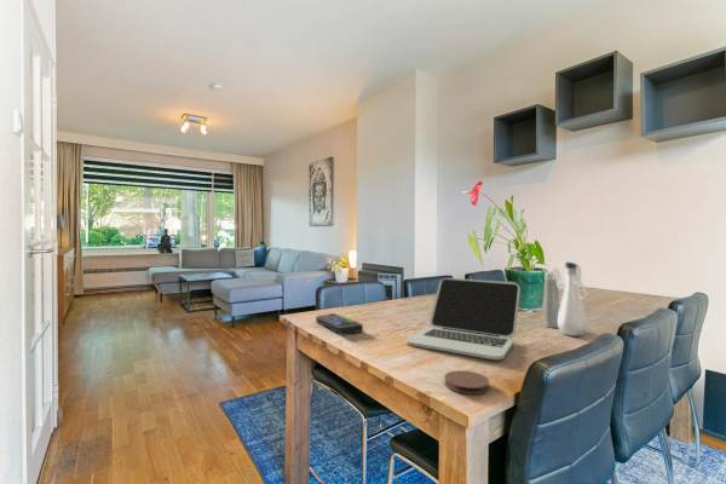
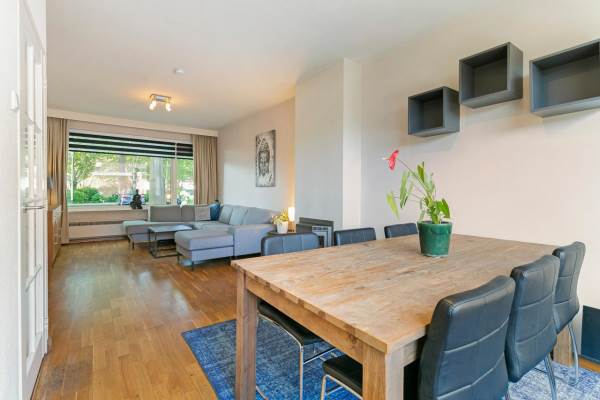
- laptop [404,277,522,361]
- remote control [315,312,364,335]
- coaster [443,369,490,396]
- water bottle [543,261,589,338]
